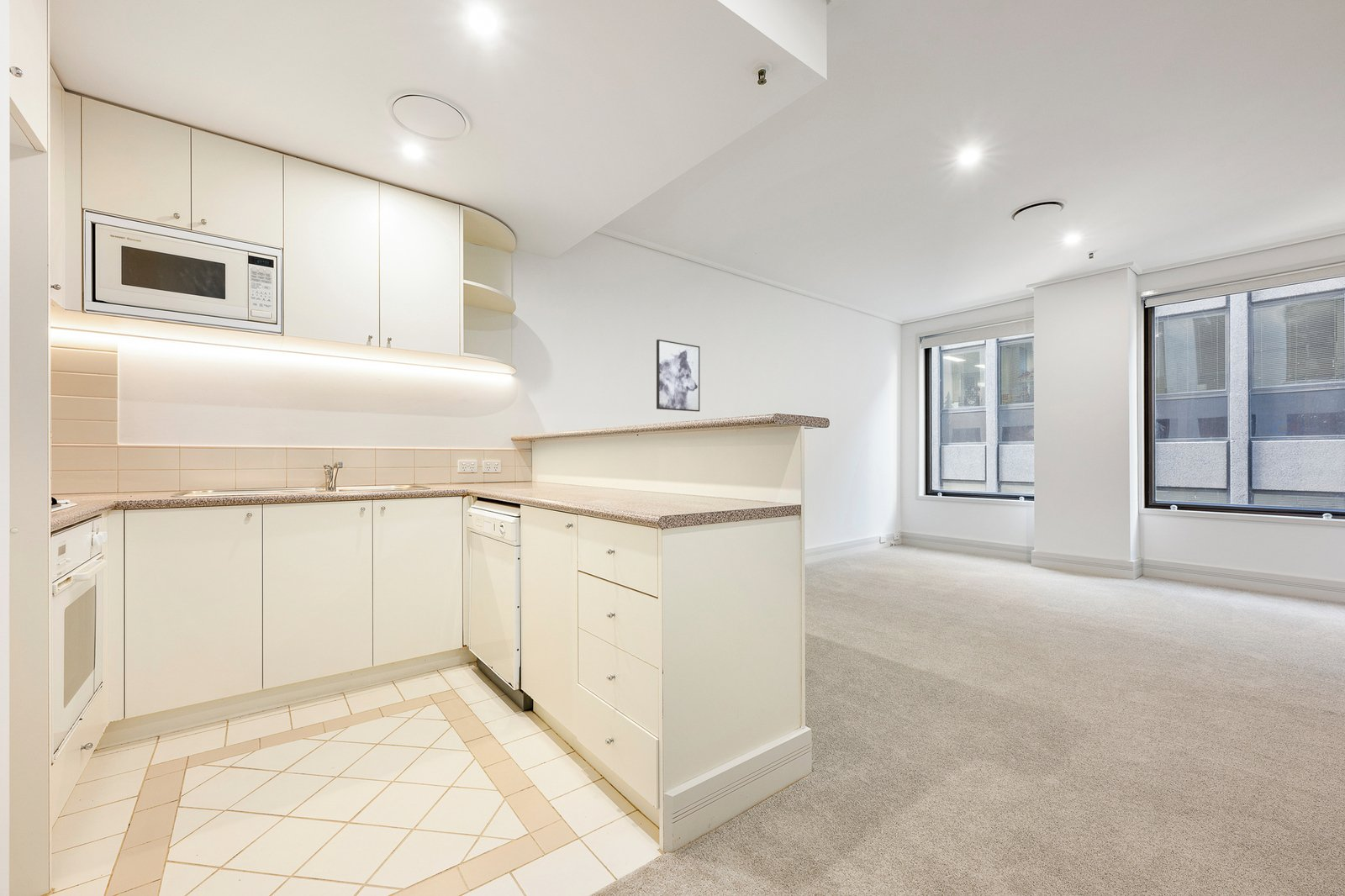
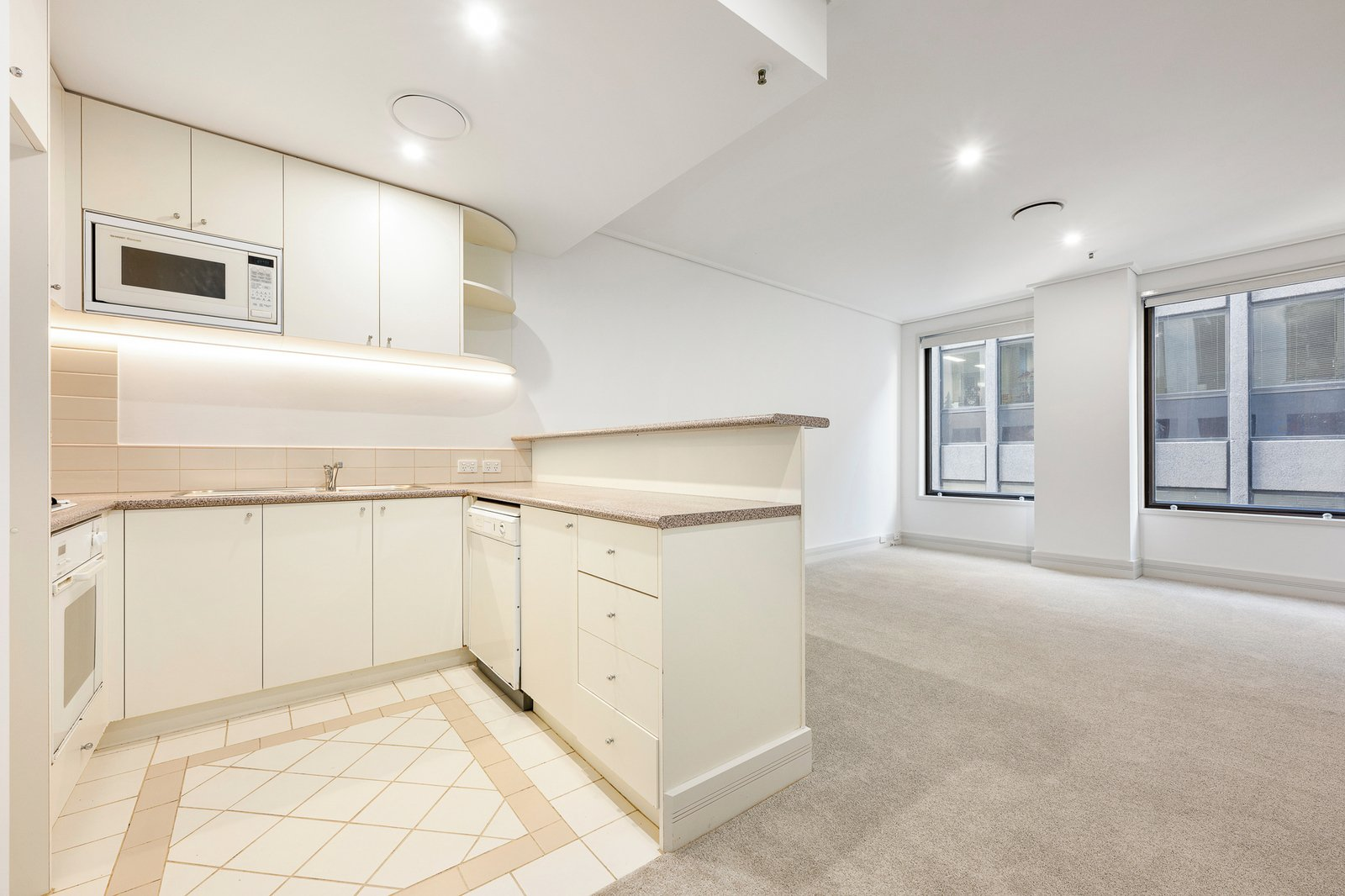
- wall art [656,339,700,413]
